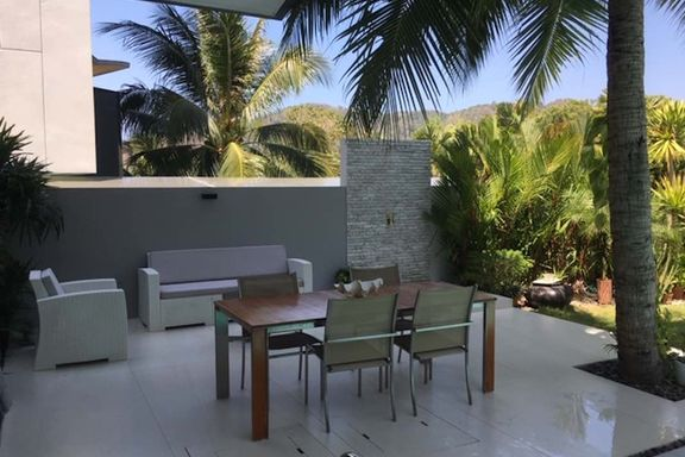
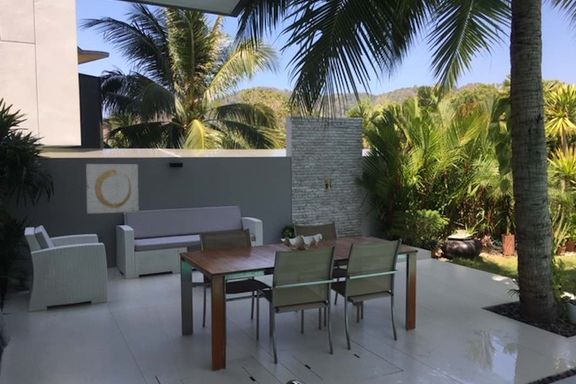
+ wall art [85,163,140,215]
